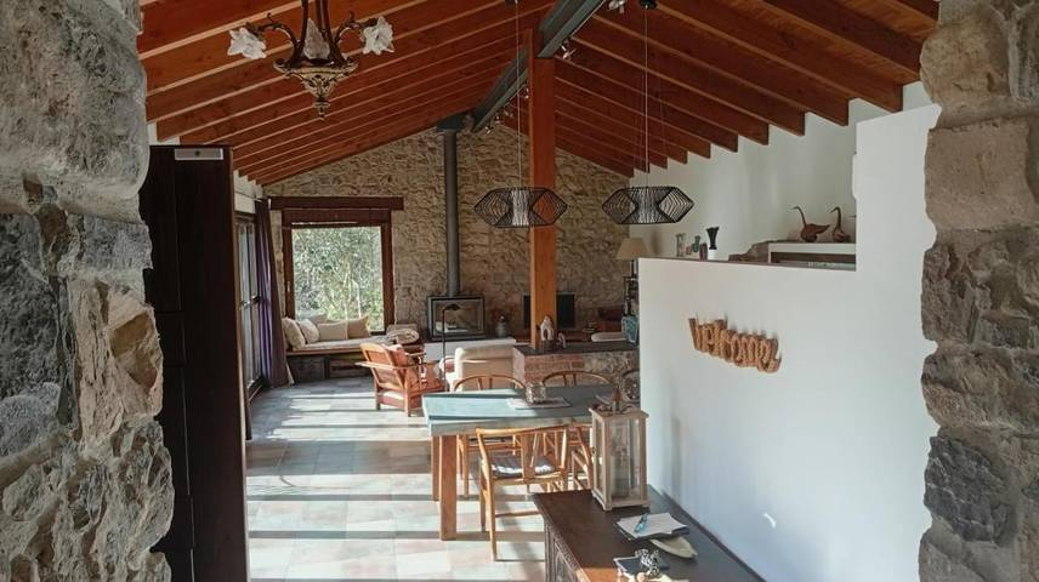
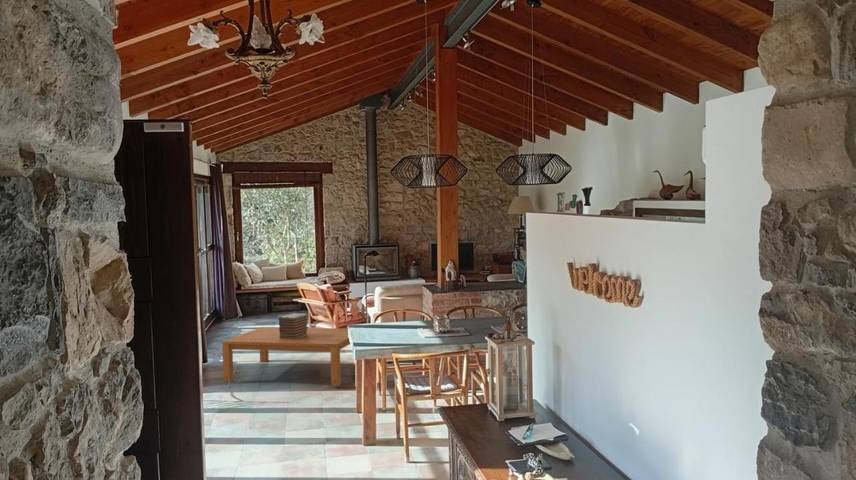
+ coffee table [221,326,351,387]
+ book stack [278,312,309,339]
